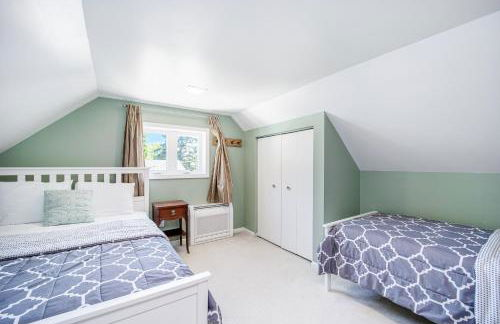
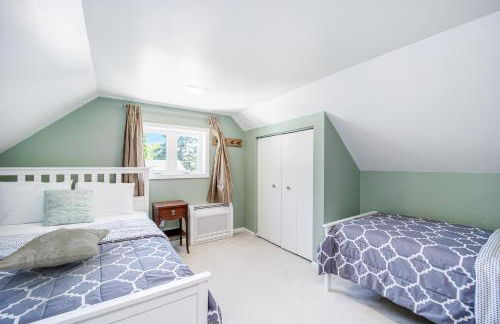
+ decorative pillow [0,227,112,272]
